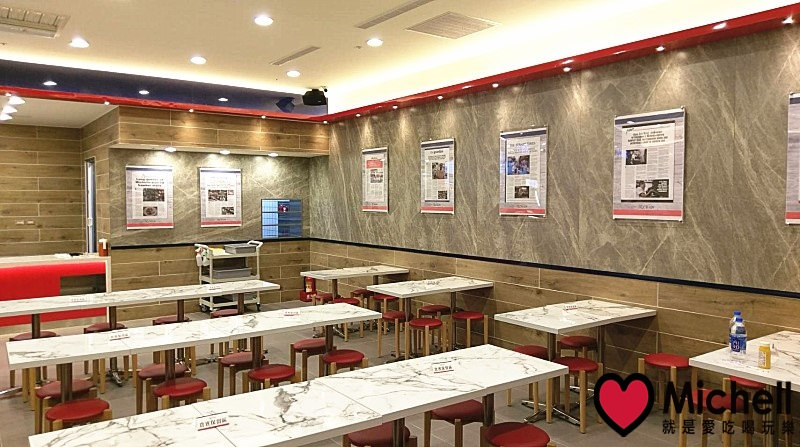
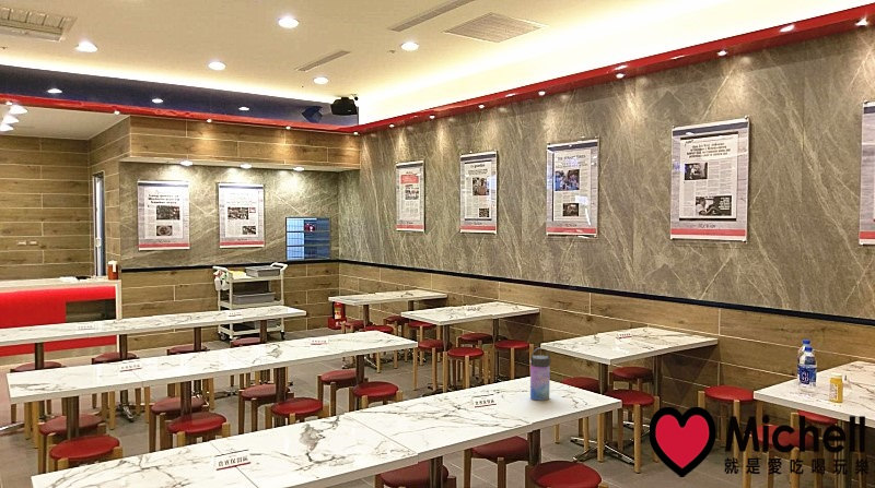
+ water bottle [528,347,551,402]
